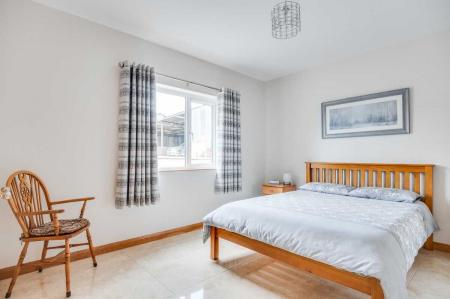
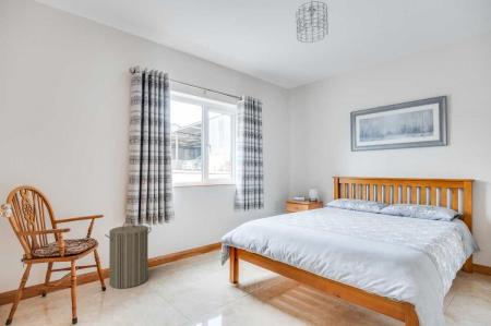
+ laundry hamper [104,219,153,290]
